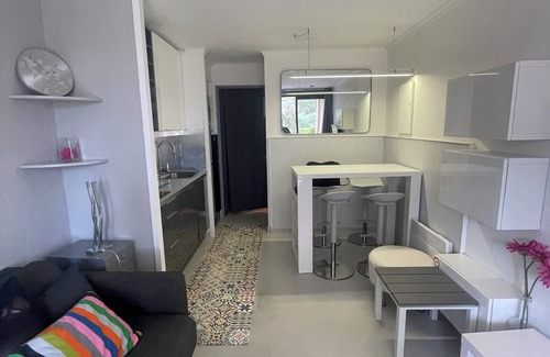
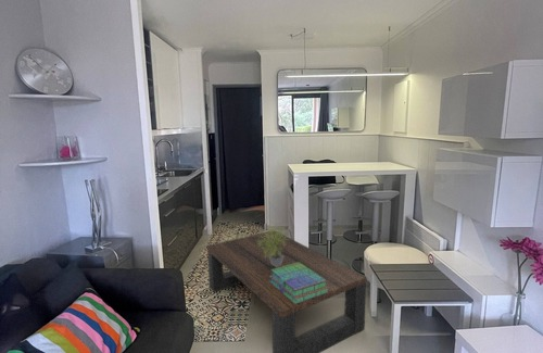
+ potted plant [255,224,289,267]
+ stack of books [269,262,328,304]
+ coffee table [206,230,368,353]
